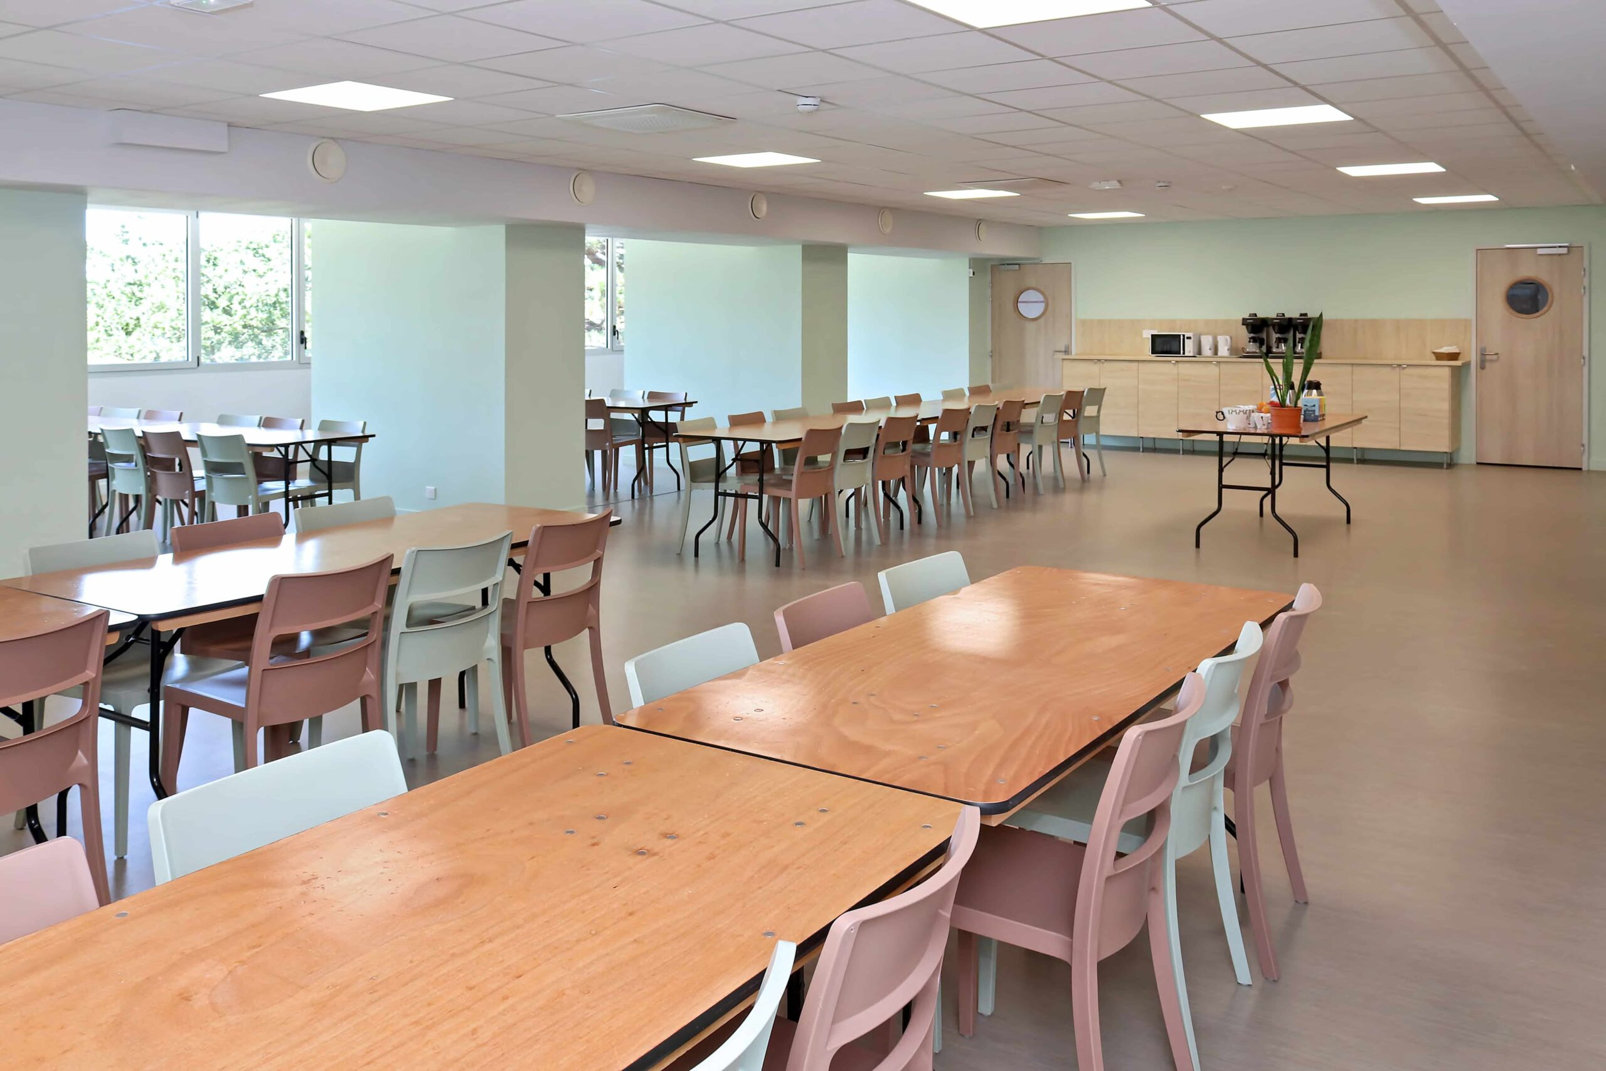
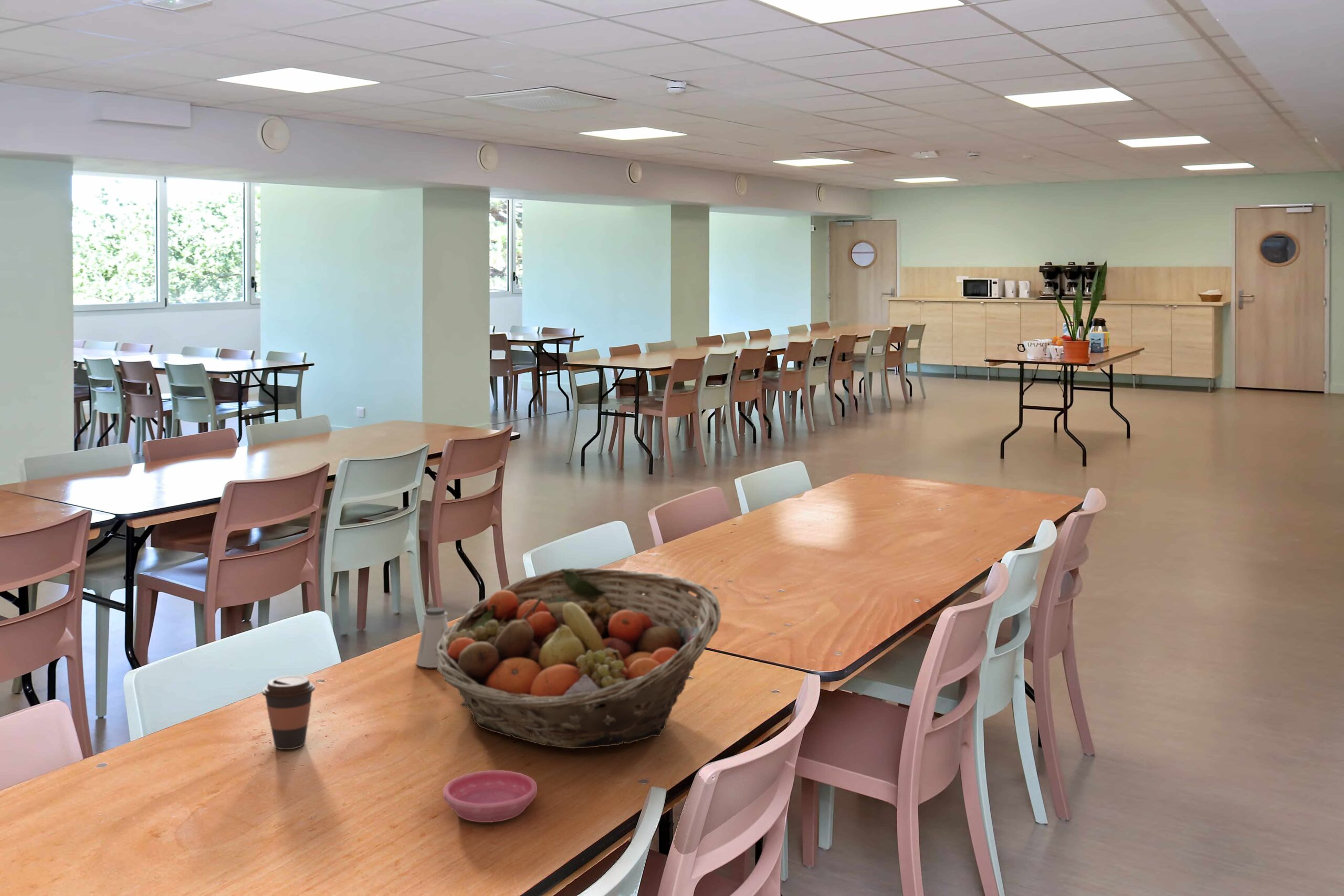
+ fruit basket [435,567,721,749]
+ saltshaker [415,607,449,668]
+ coffee cup [261,675,316,750]
+ saucer [443,769,538,823]
